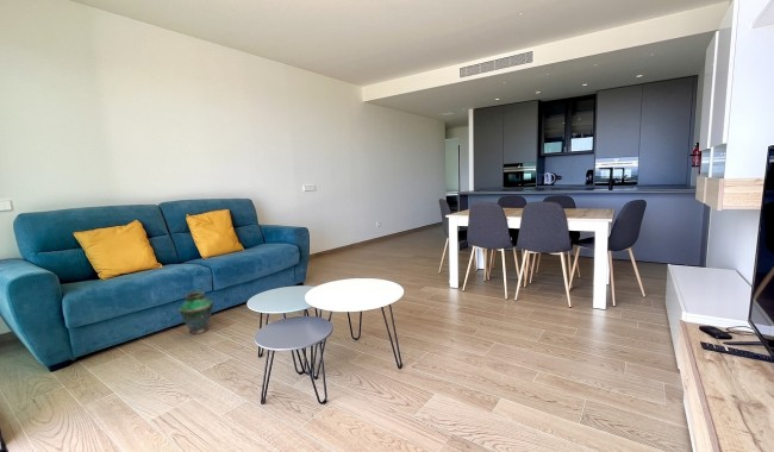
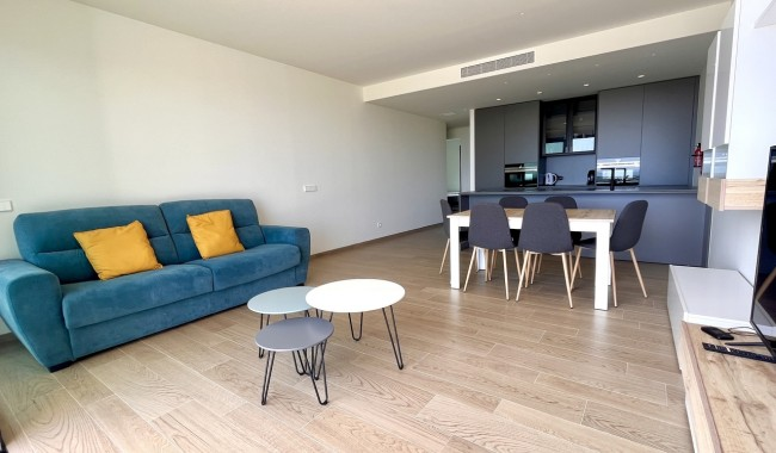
- vase [177,290,214,335]
